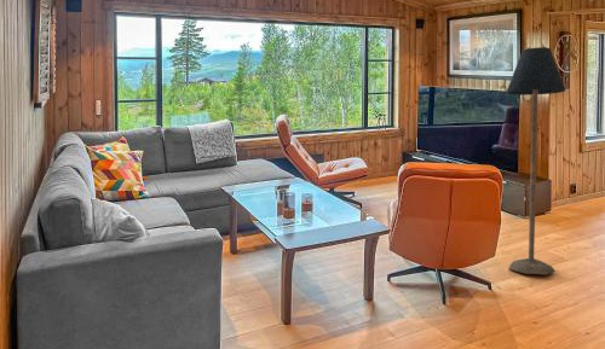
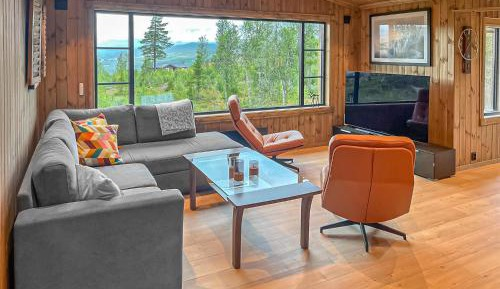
- floor lamp [505,46,566,275]
